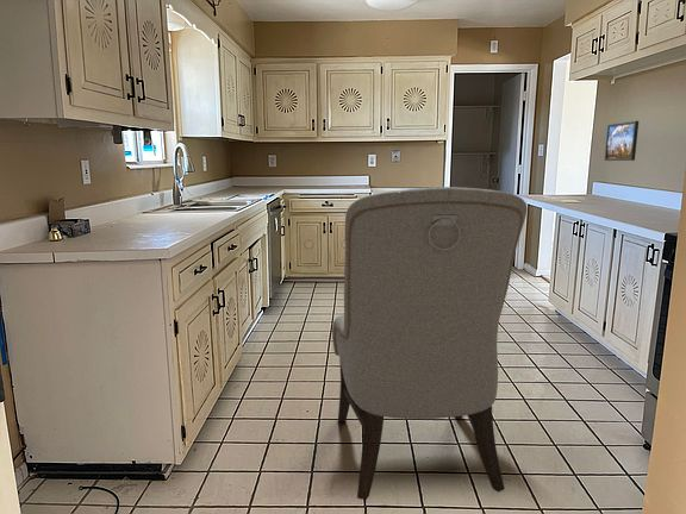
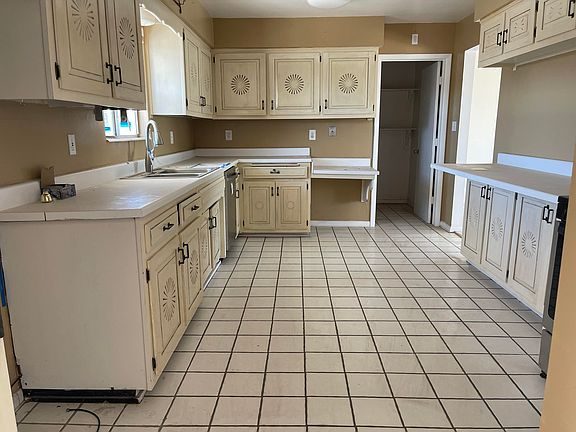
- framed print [604,120,640,162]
- chair [331,186,528,501]
